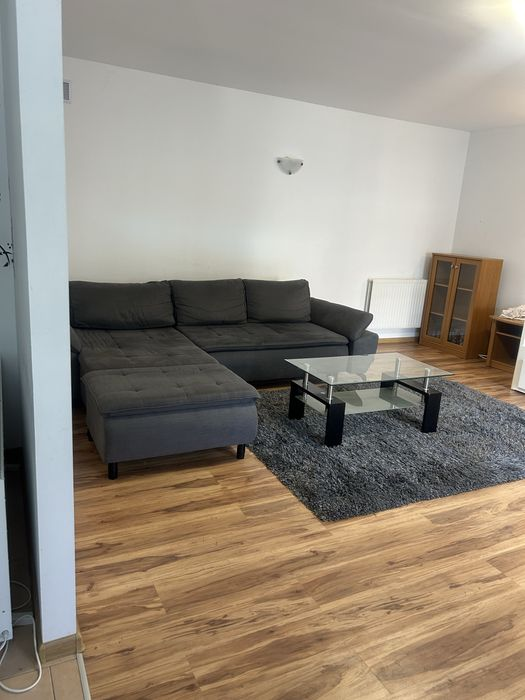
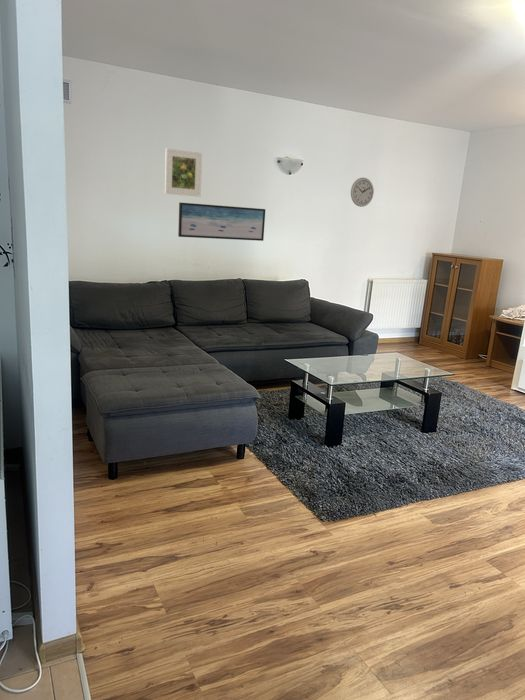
+ wall art [177,201,266,242]
+ wall clock [350,177,375,208]
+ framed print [164,147,203,198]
